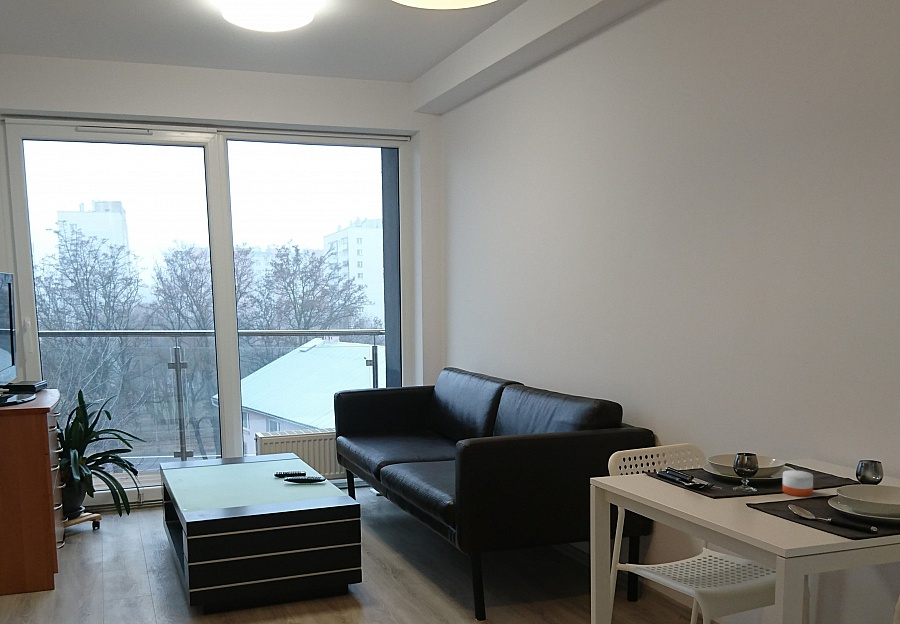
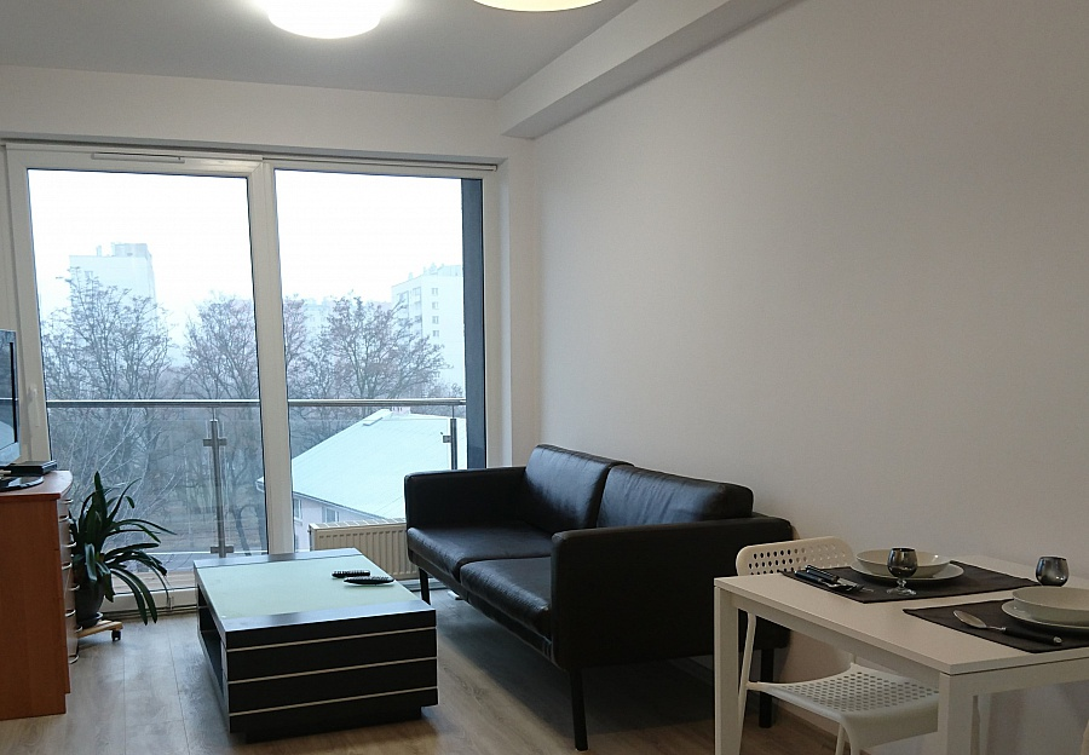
- candle [782,466,814,497]
